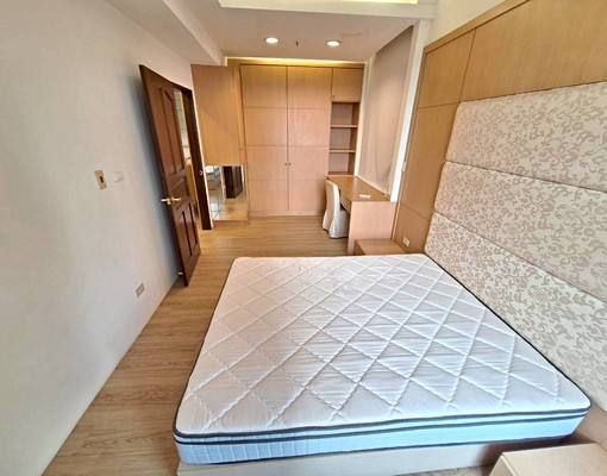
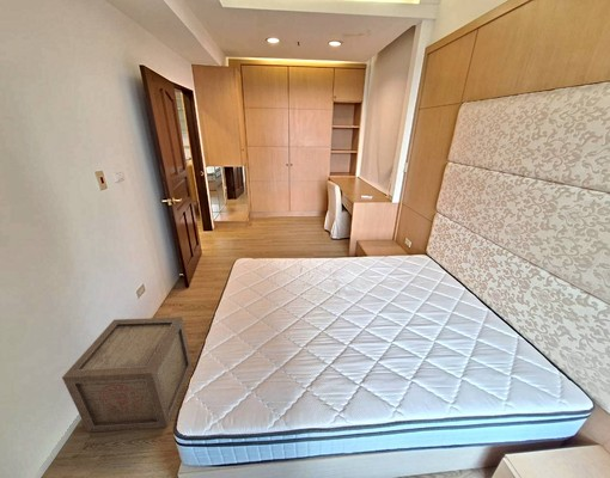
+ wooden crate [61,317,193,434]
